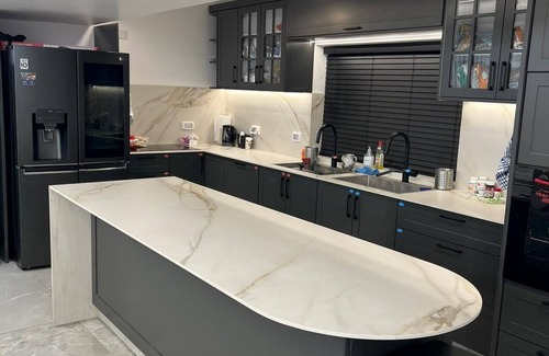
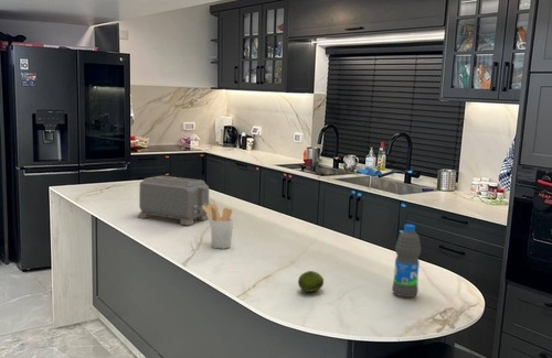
+ toaster [137,175,210,226]
+ water bottle [391,224,422,299]
+ utensil holder [202,204,234,250]
+ fruit [297,270,325,293]
